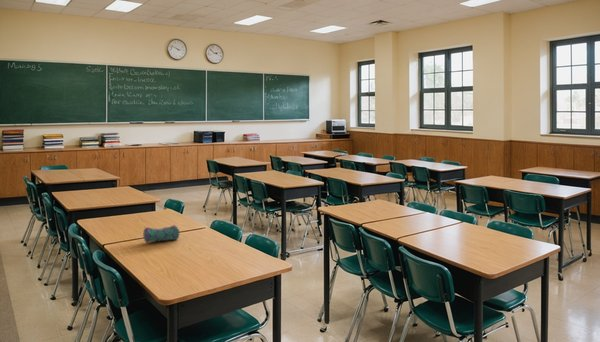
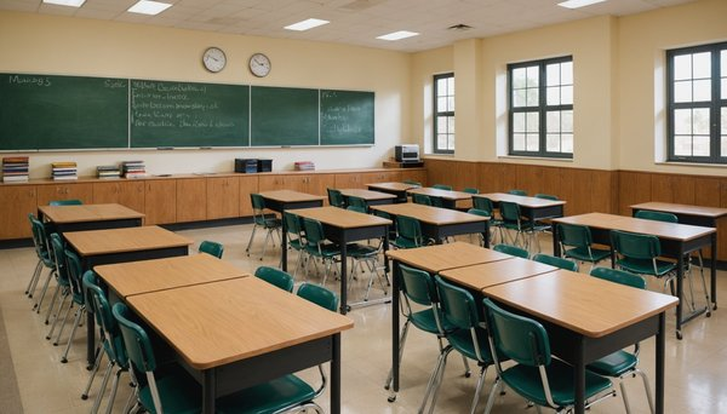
- pencil case [142,224,180,243]
